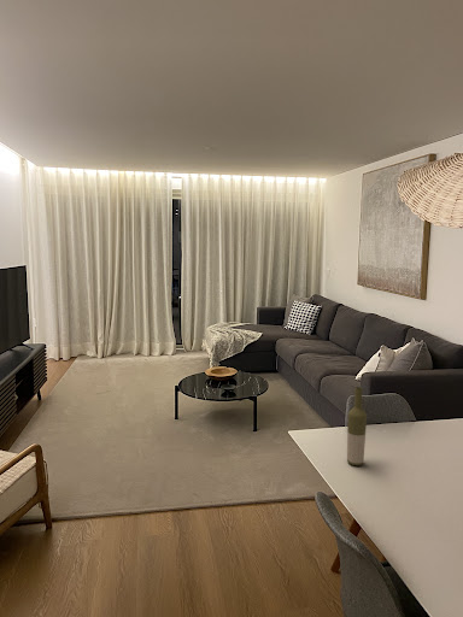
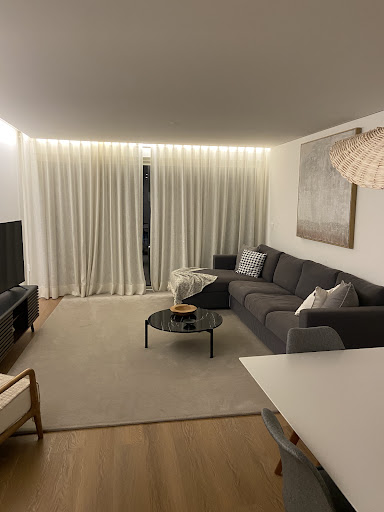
- bottle [346,386,368,466]
